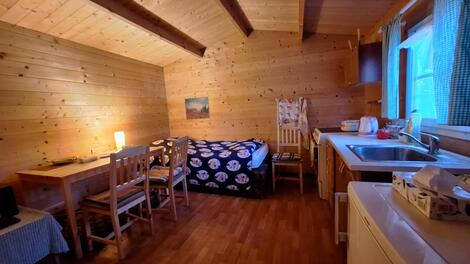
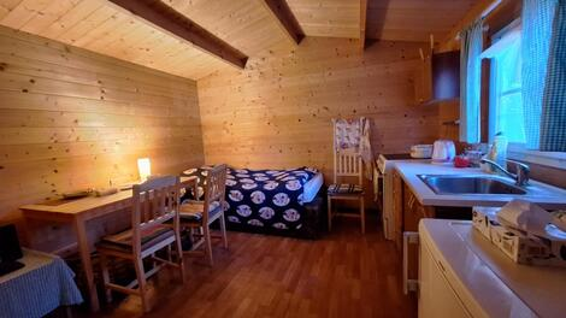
- wall art [184,96,211,120]
